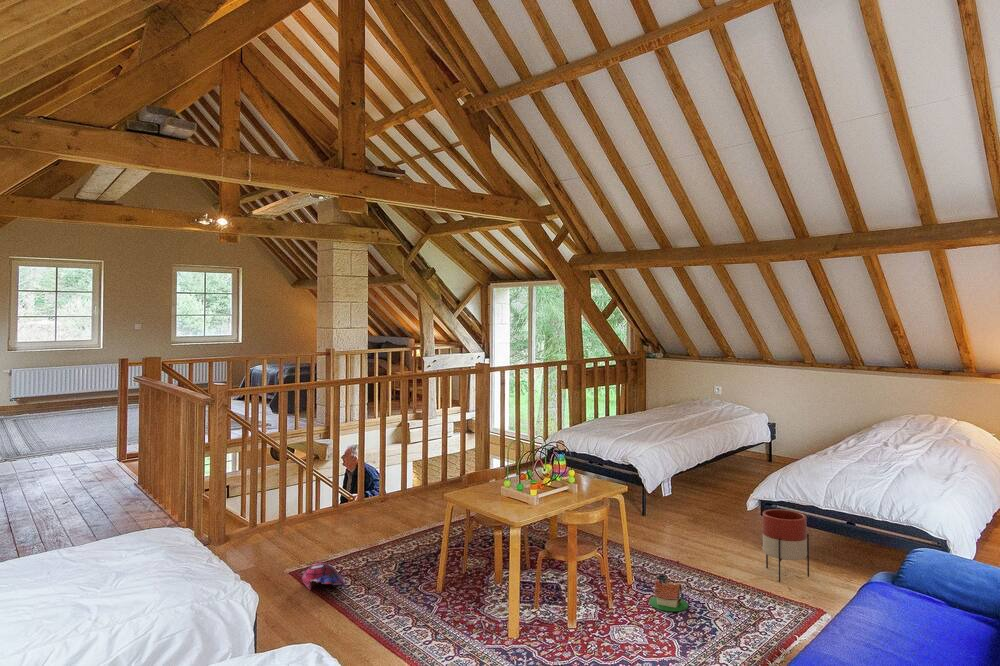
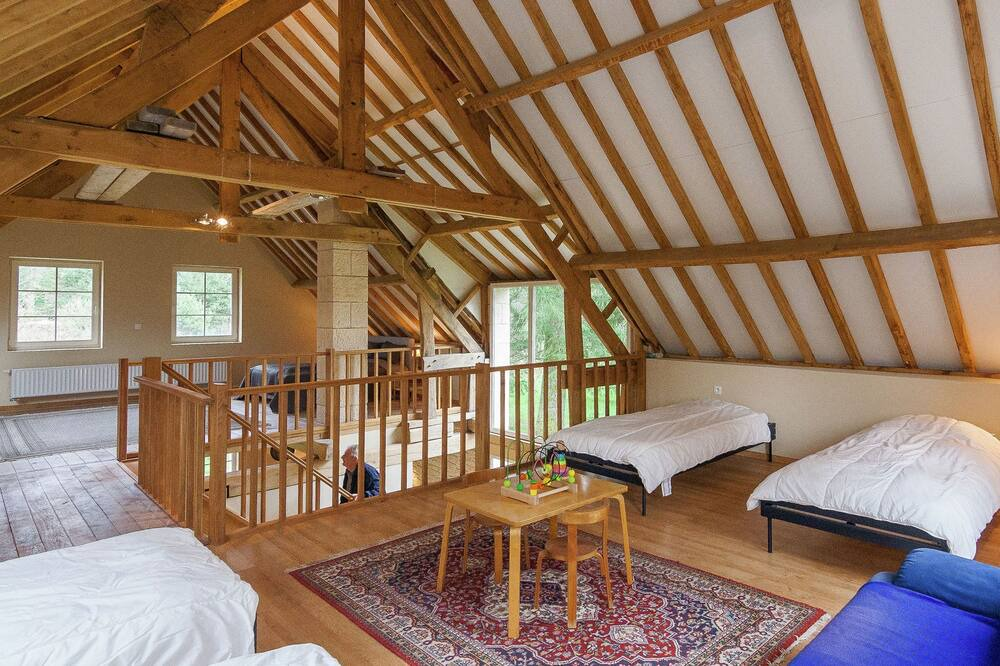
- plush toy [301,562,346,591]
- planter [762,508,810,583]
- toy house [648,573,689,612]
